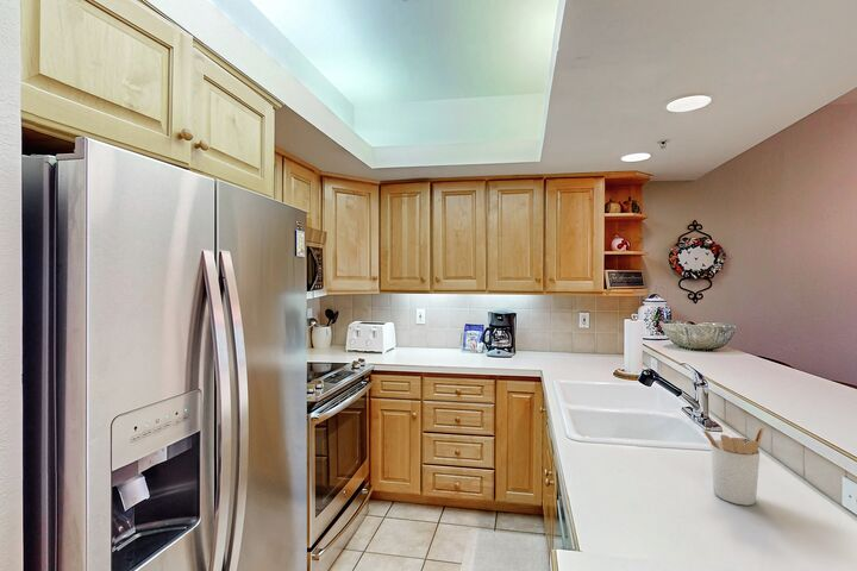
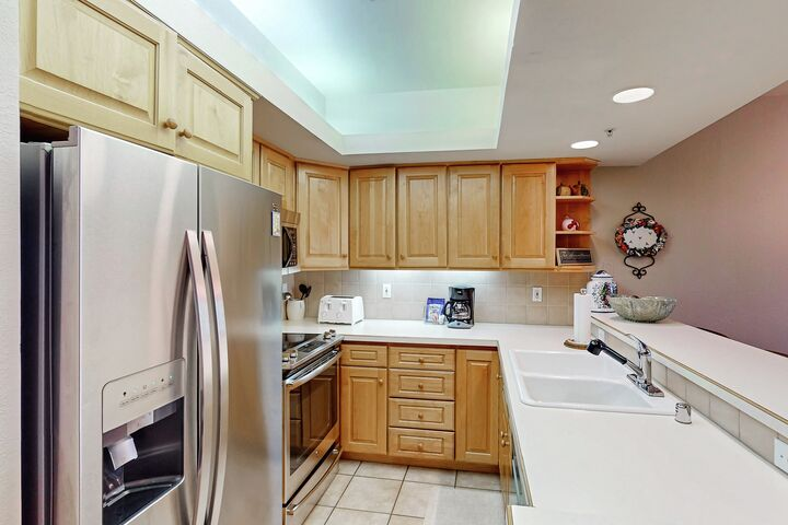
- utensil holder [701,426,765,507]
